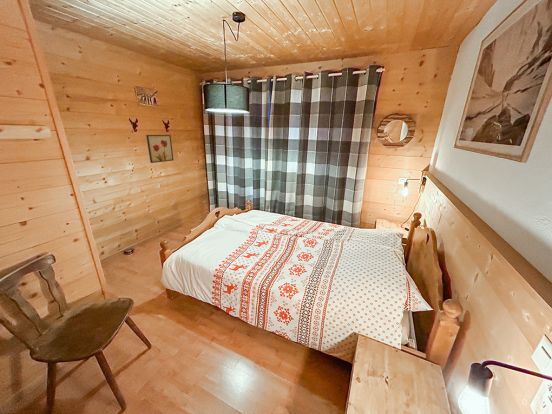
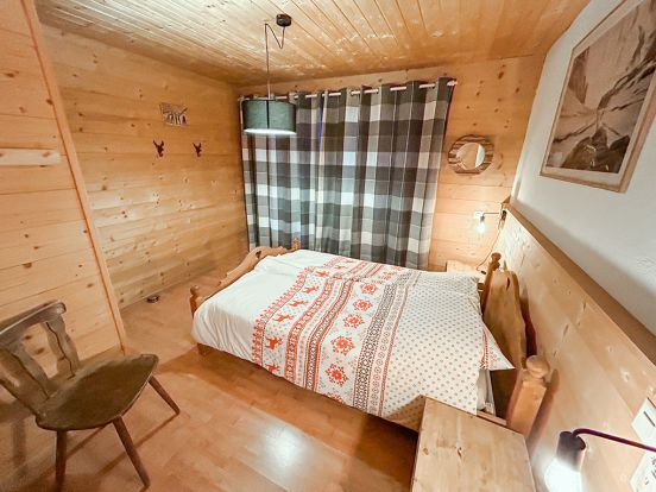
- wall art [145,134,174,164]
